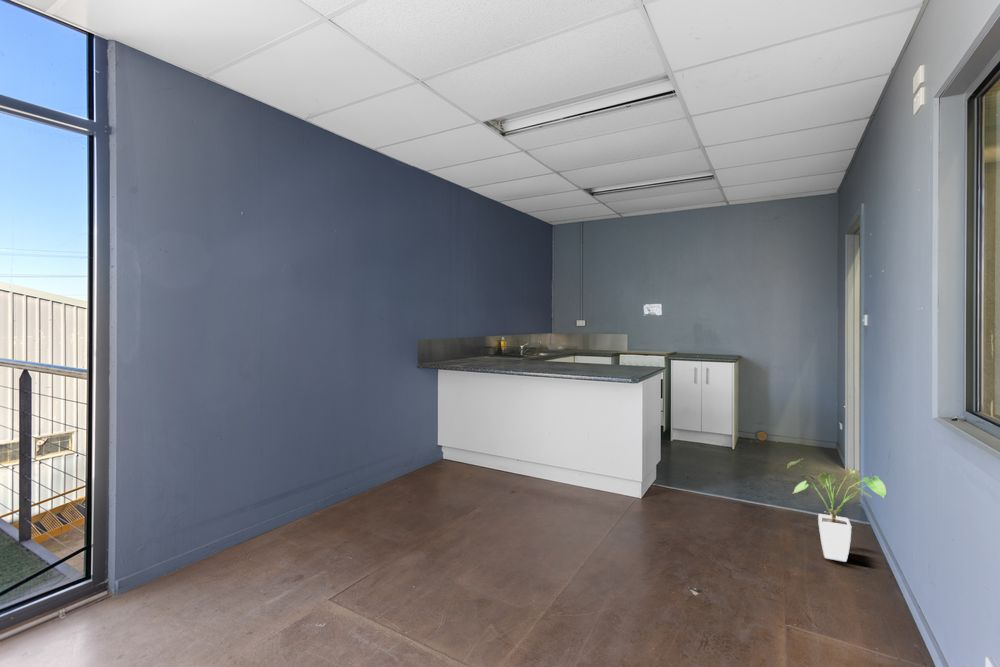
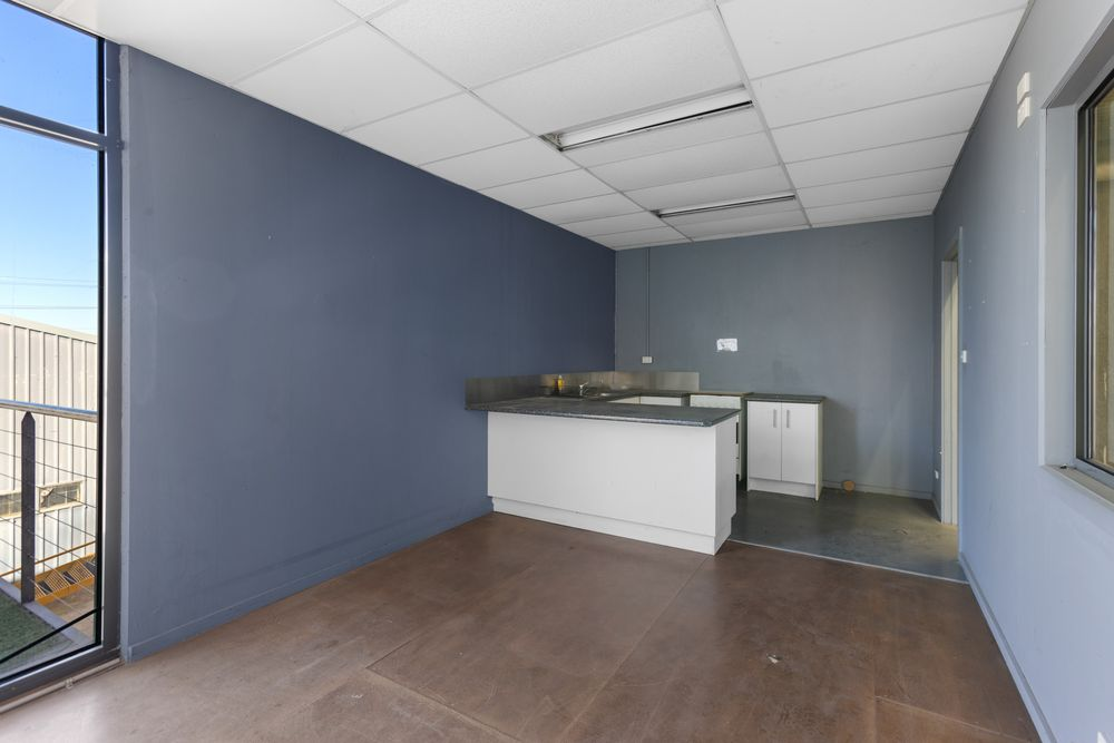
- house plant [786,457,889,563]
